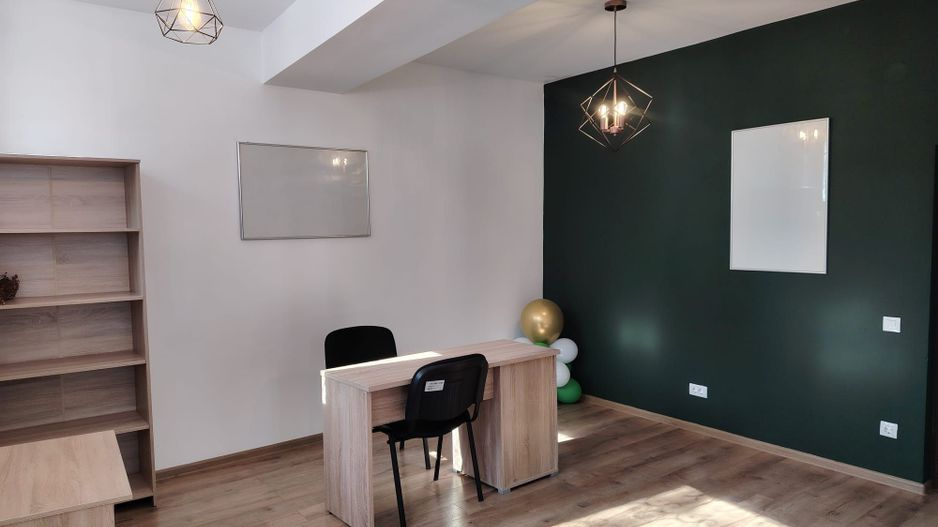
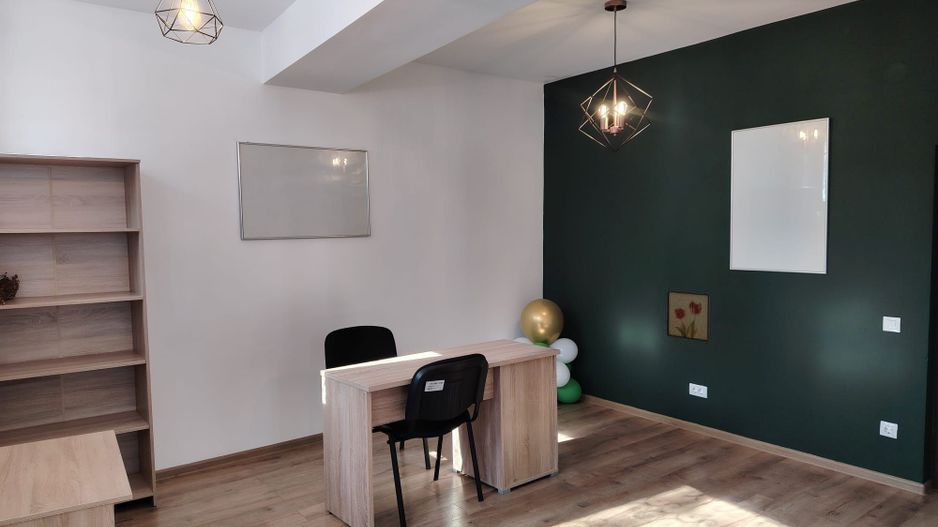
+ wall art [666,290,711,343]
